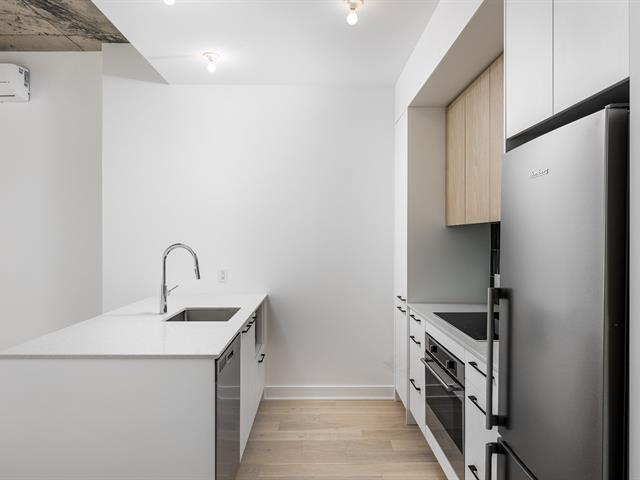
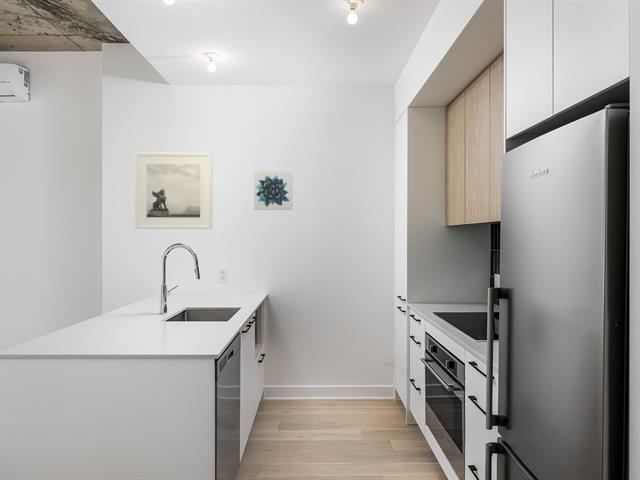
+ wall art [253,170,293,211]
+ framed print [134,151,213,230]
